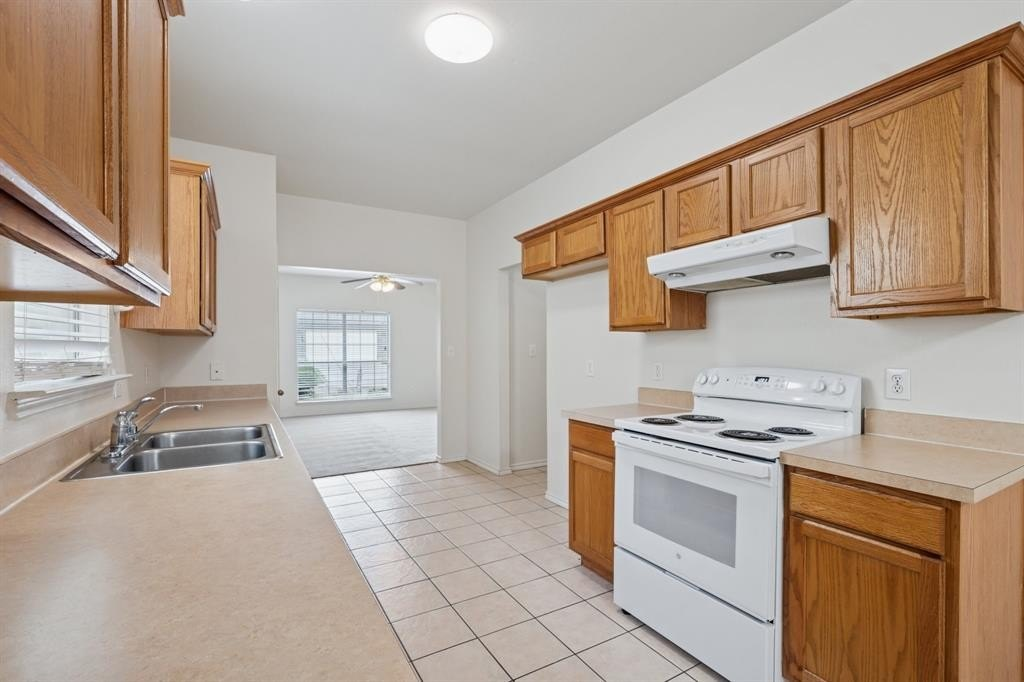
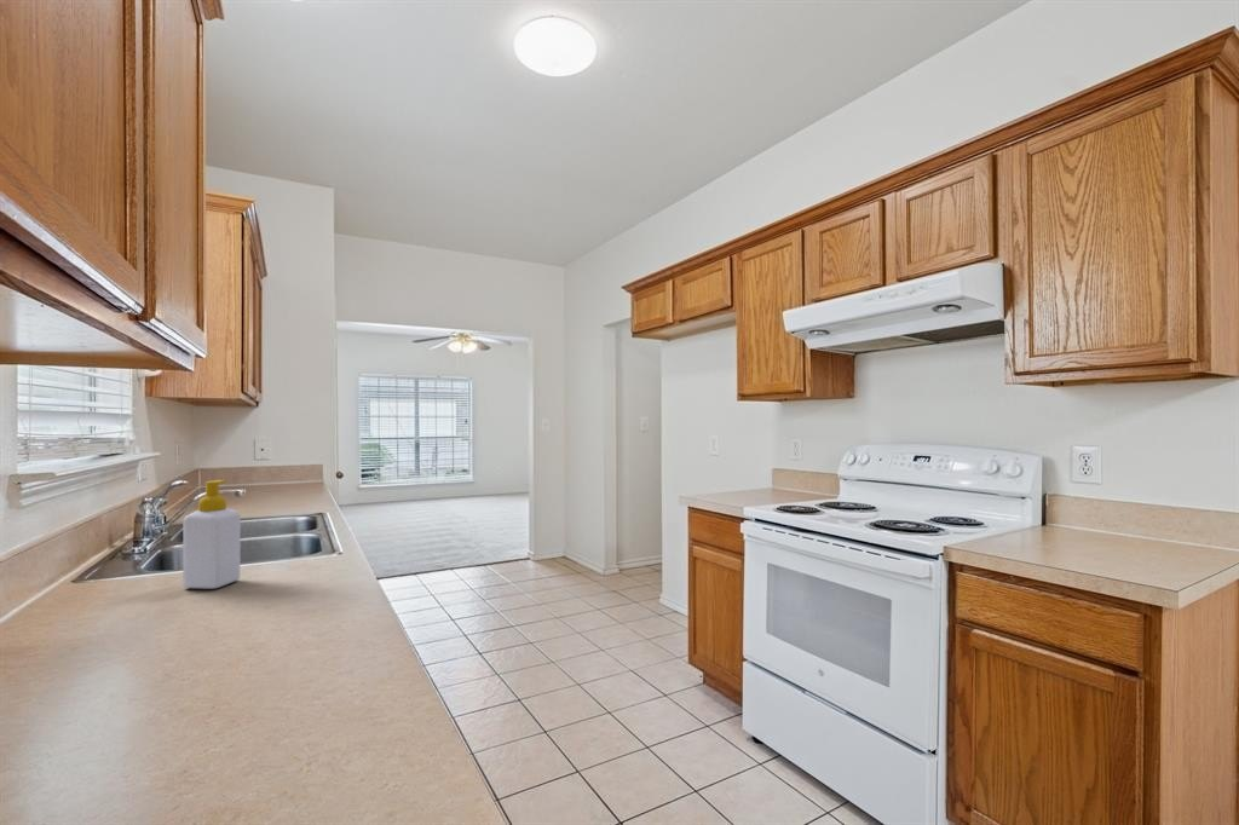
+ soap bottle [181,479,242,590]
